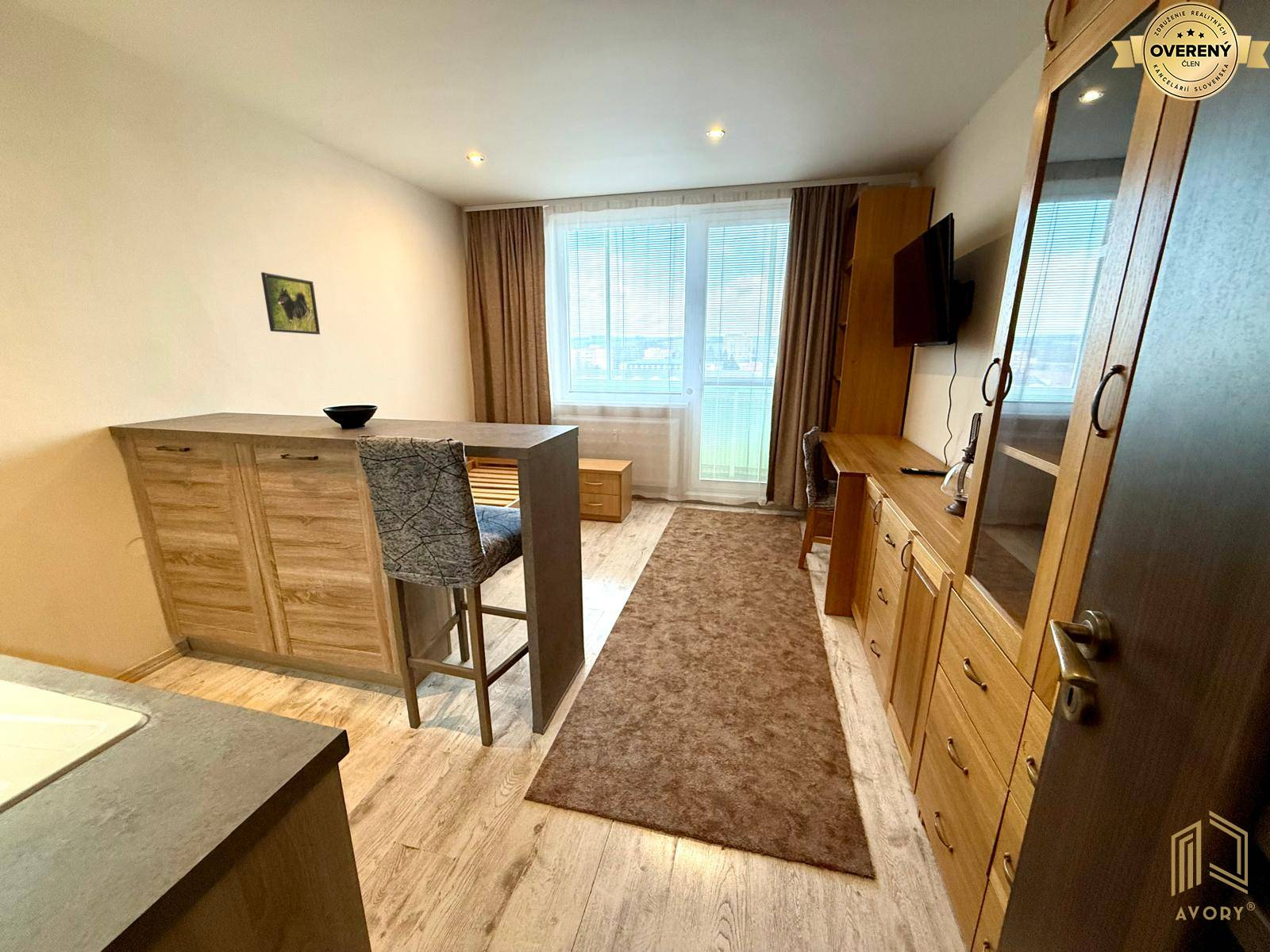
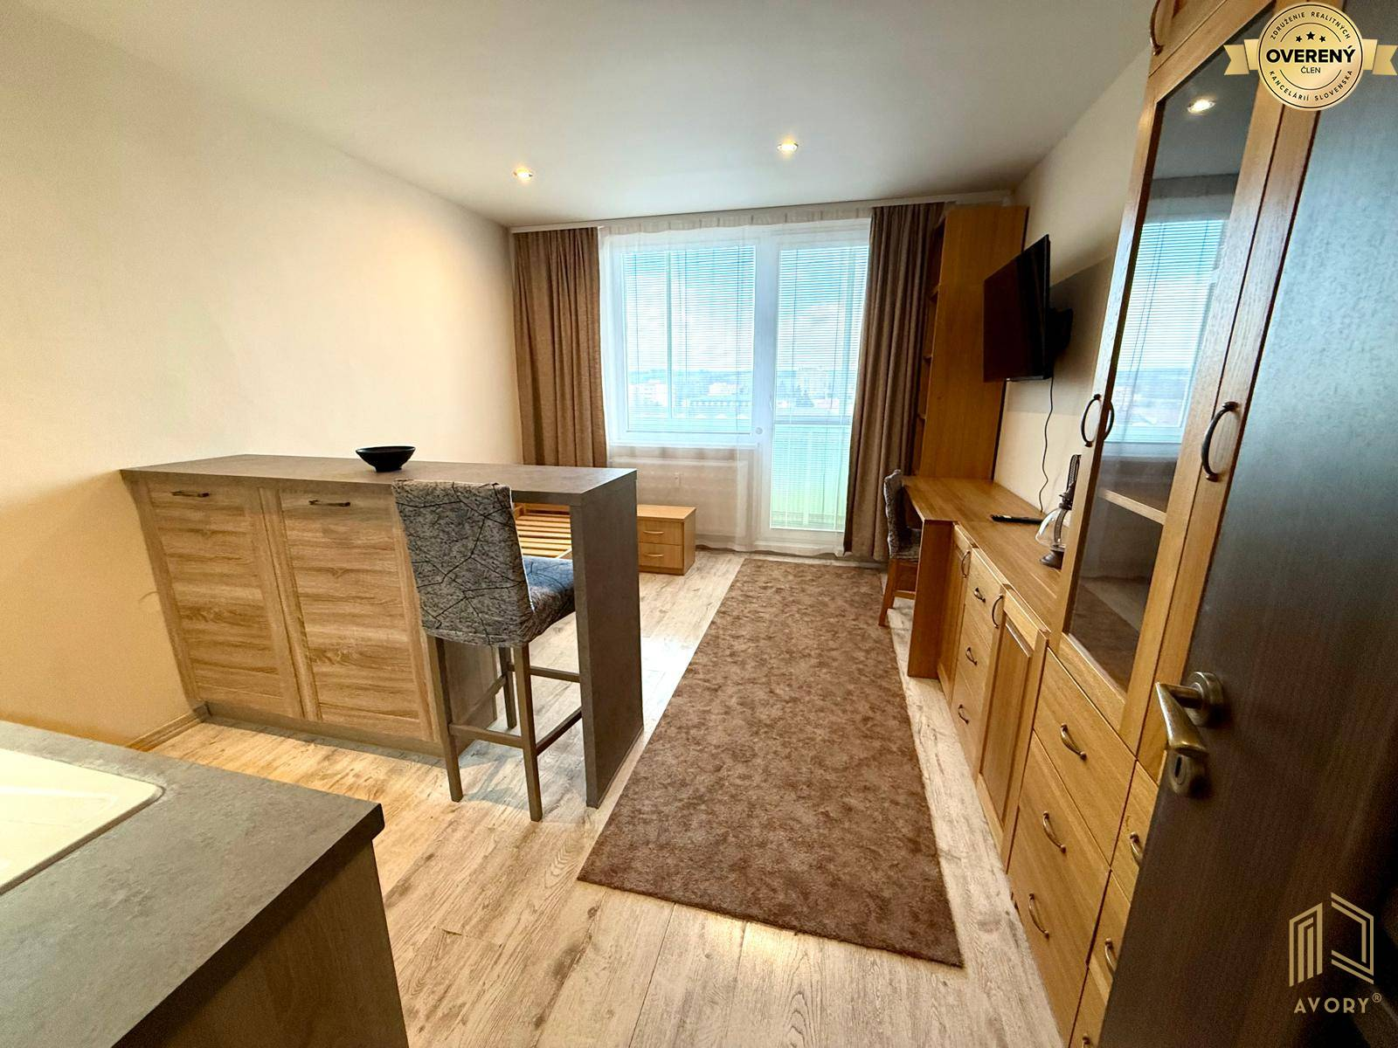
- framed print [260,271,321,335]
